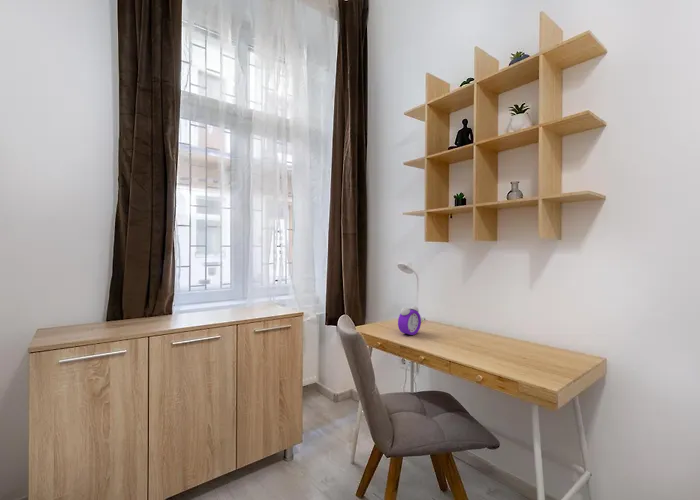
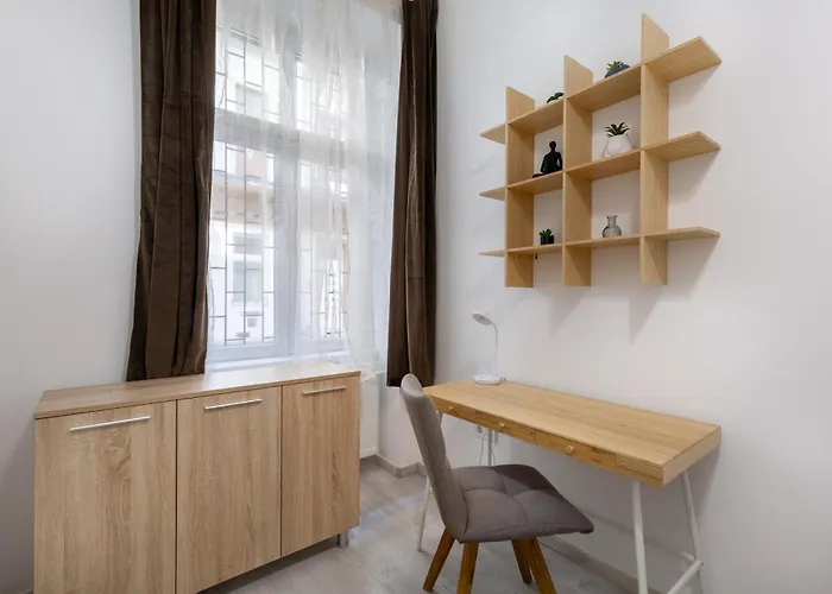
- alarm clock [397,305,422,336]
